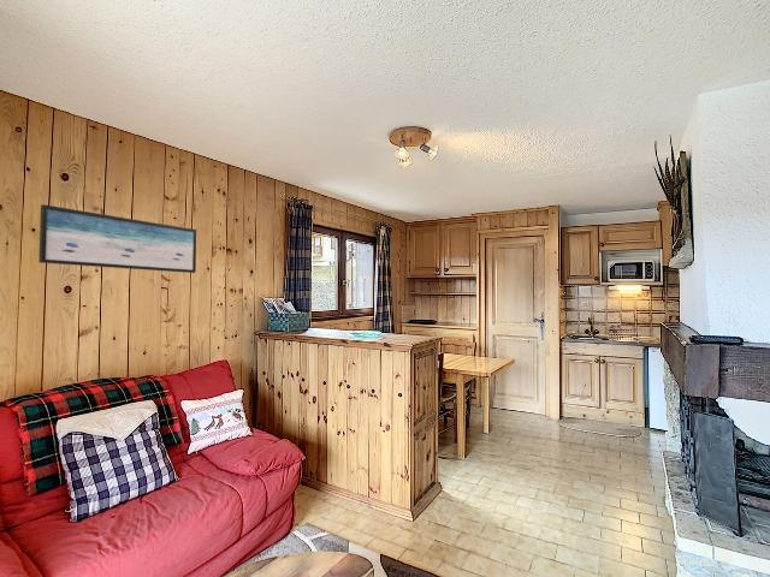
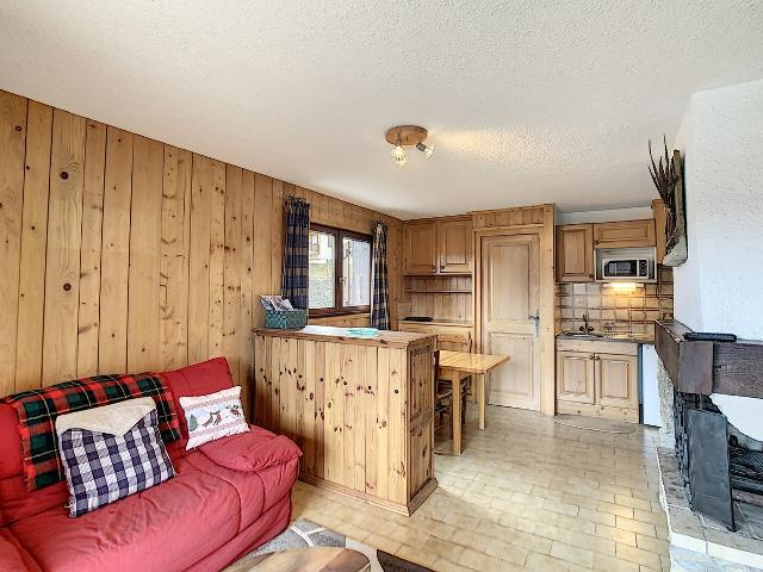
- wall art [37,203,197,274]
